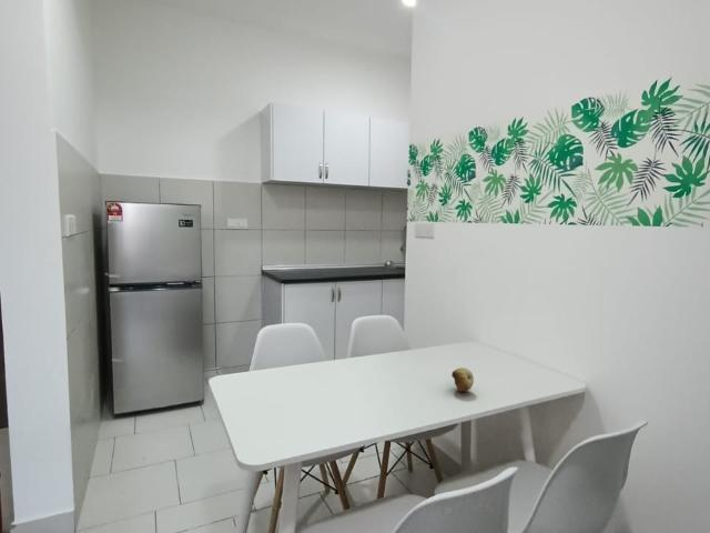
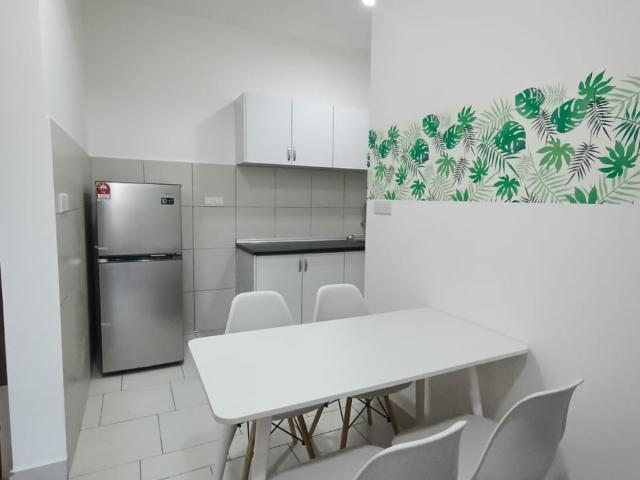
- fruit [450,366,475,393]
